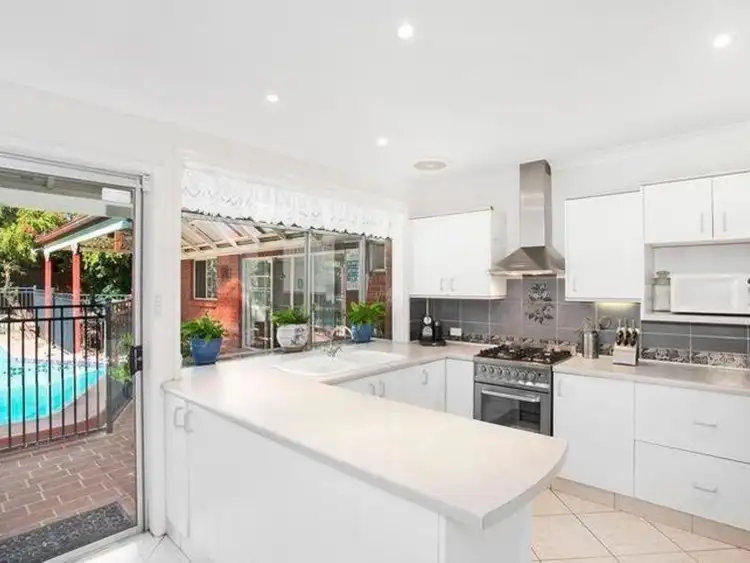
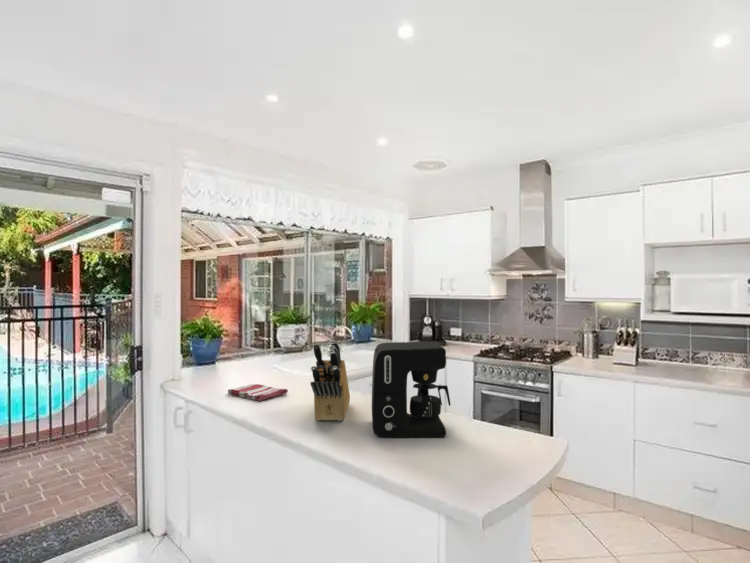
+ coffee maker [371,340,451,438]
+ dish towel [227,383,289,402]
+ knife block [310,339,351,422]
